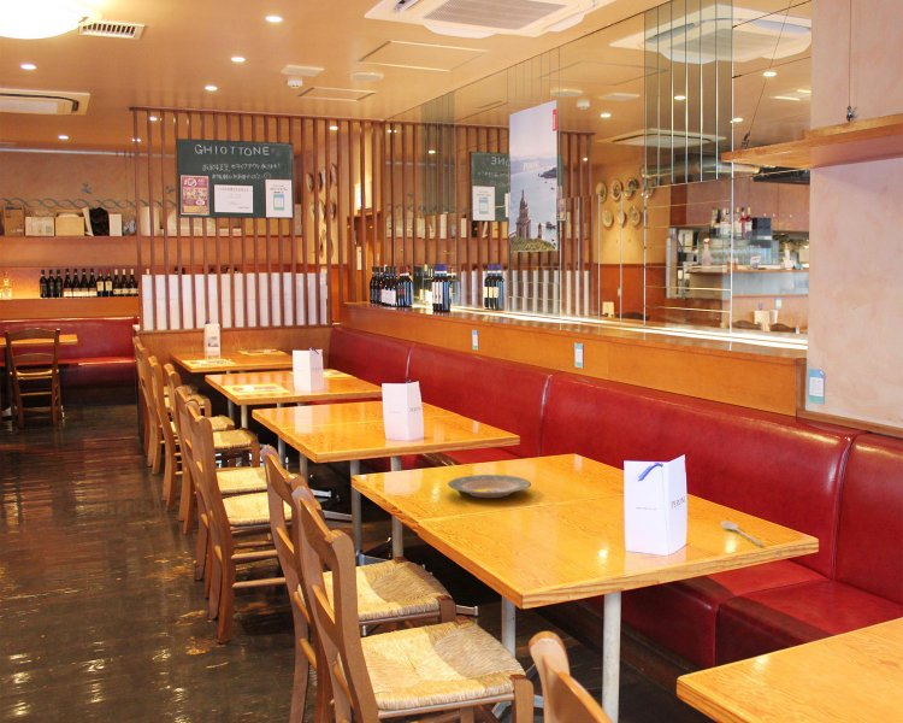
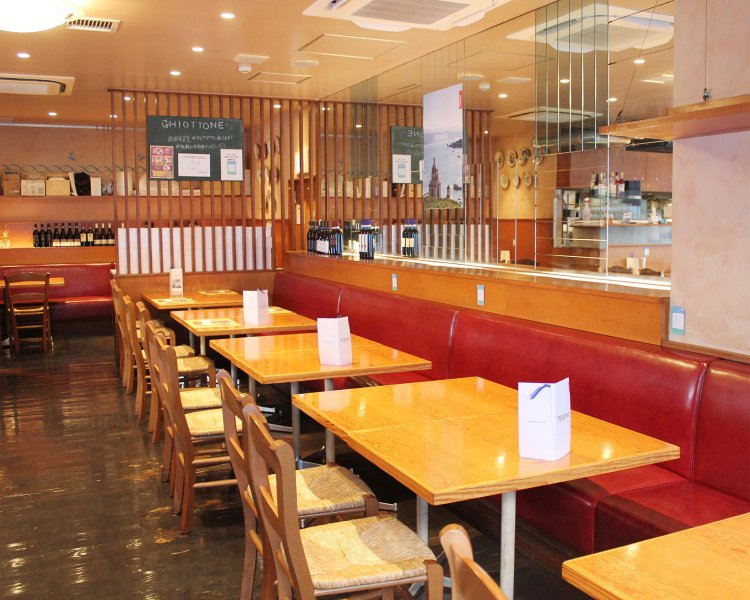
- stirrer [720,521,765,546]
- plate [447,474,532,499]
